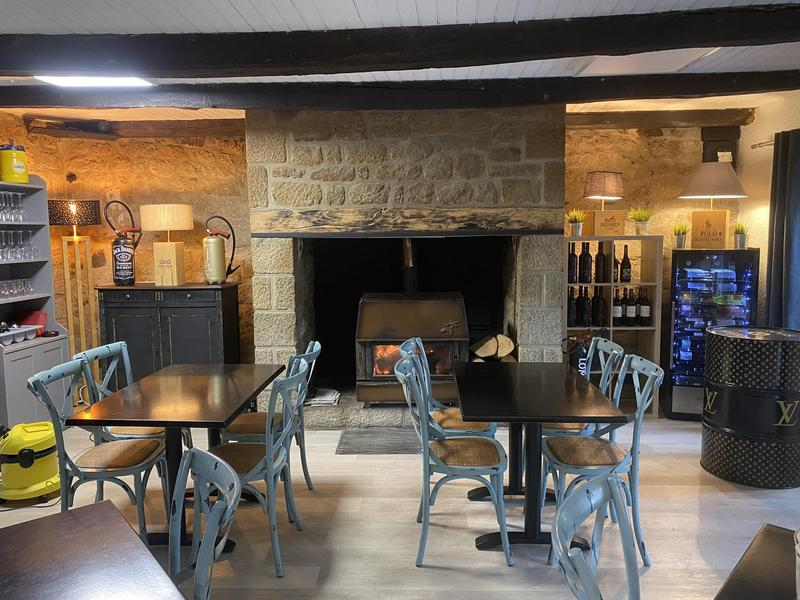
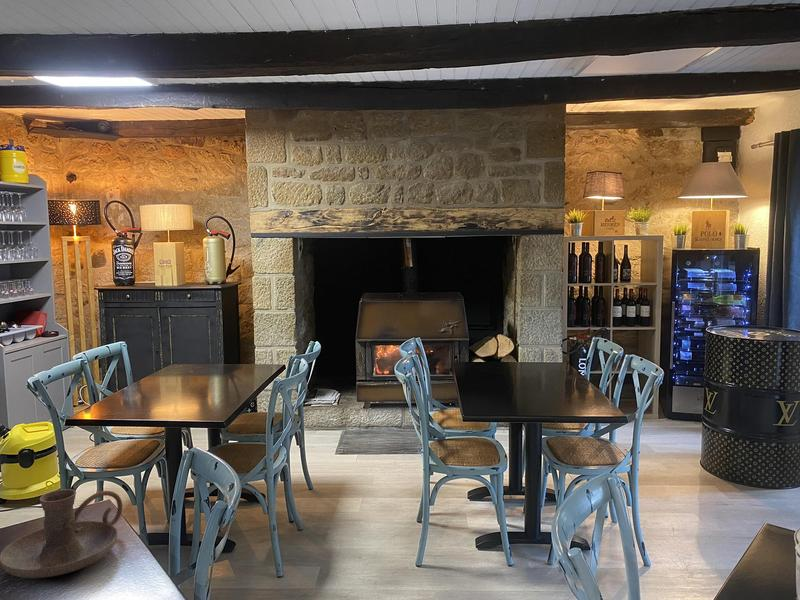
+ candle holder [0,488,124,579]
